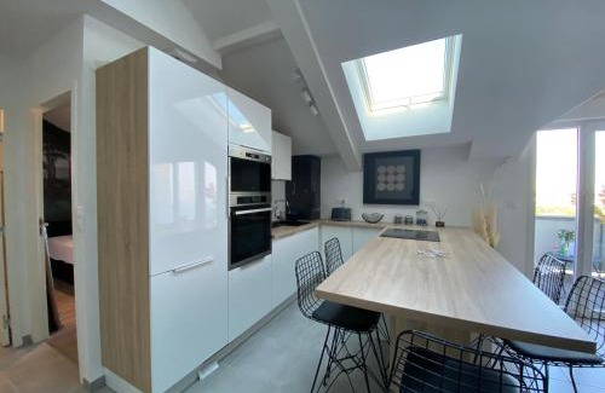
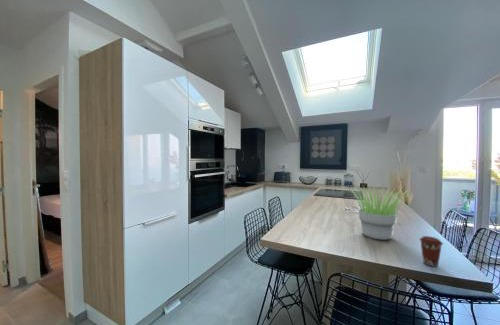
+ coffee cup [419,235,444,268]
+ potted plant [351,185,412,241]
